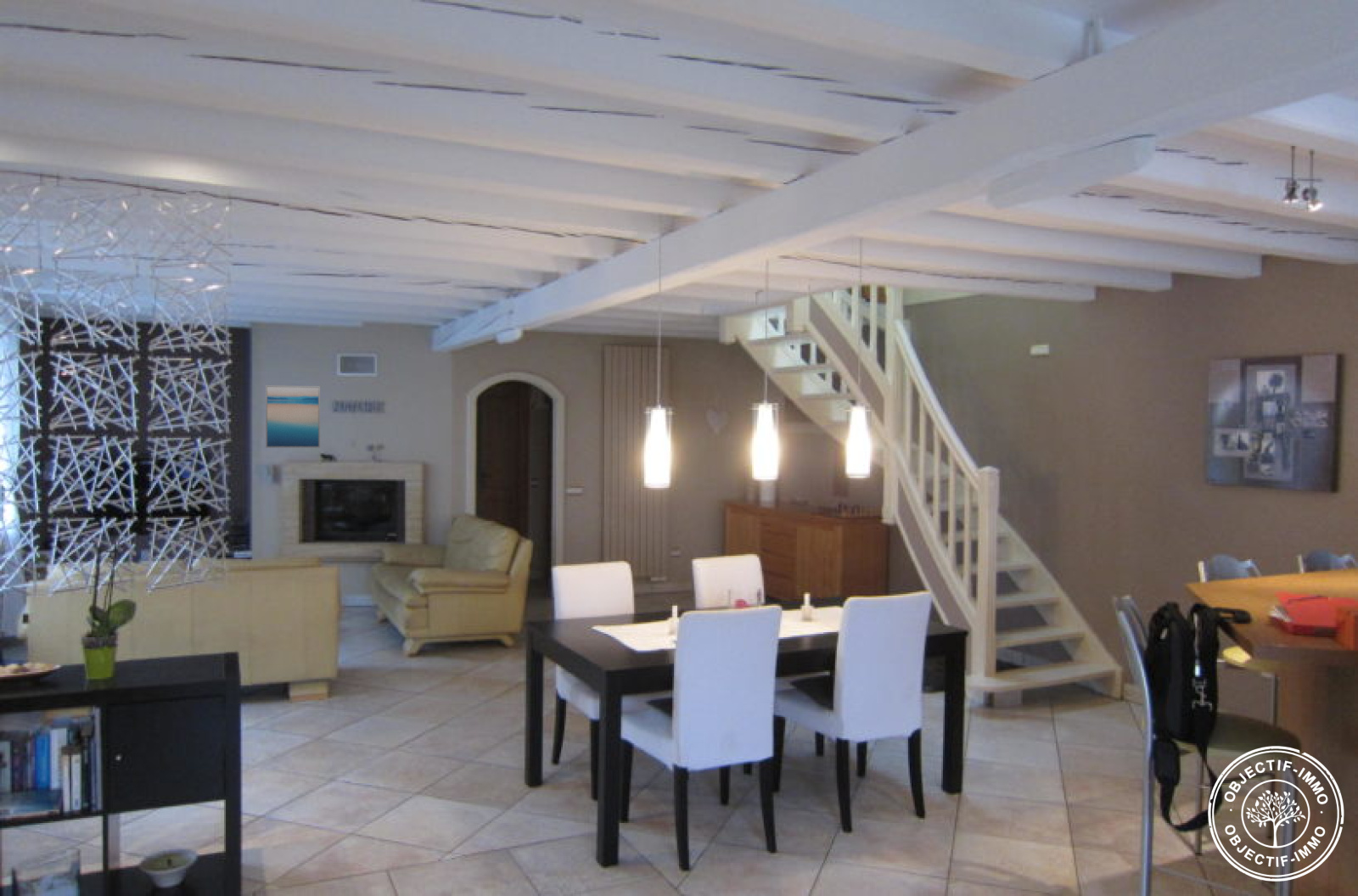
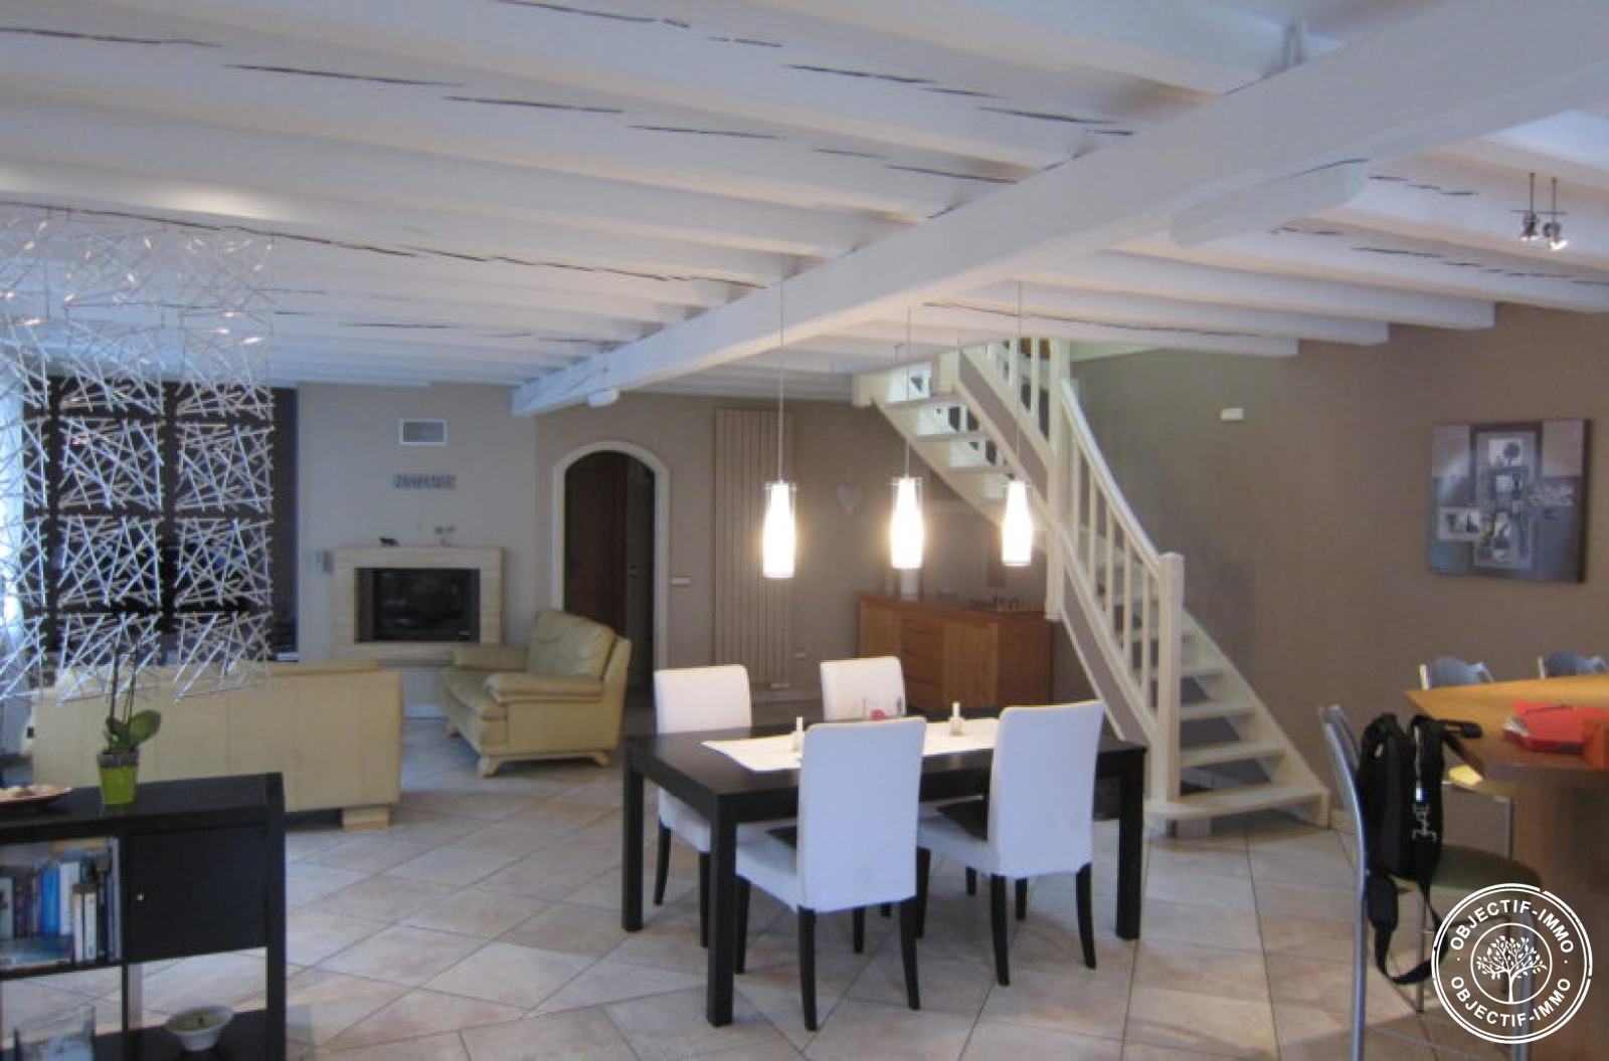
- wall art [265,384,321,449]
